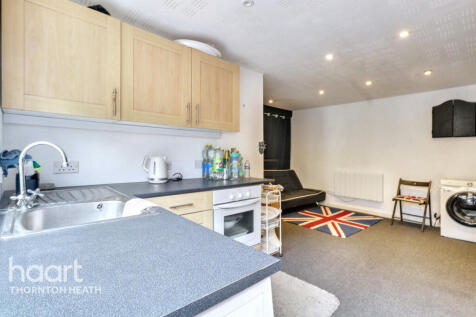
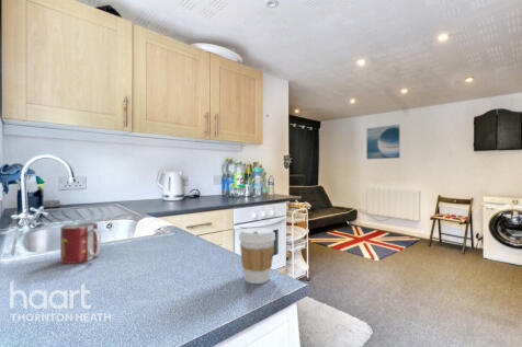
+ mug [59,221,102,265]
+ coffee cup [238,227,276,285]
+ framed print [365,123,401,161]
